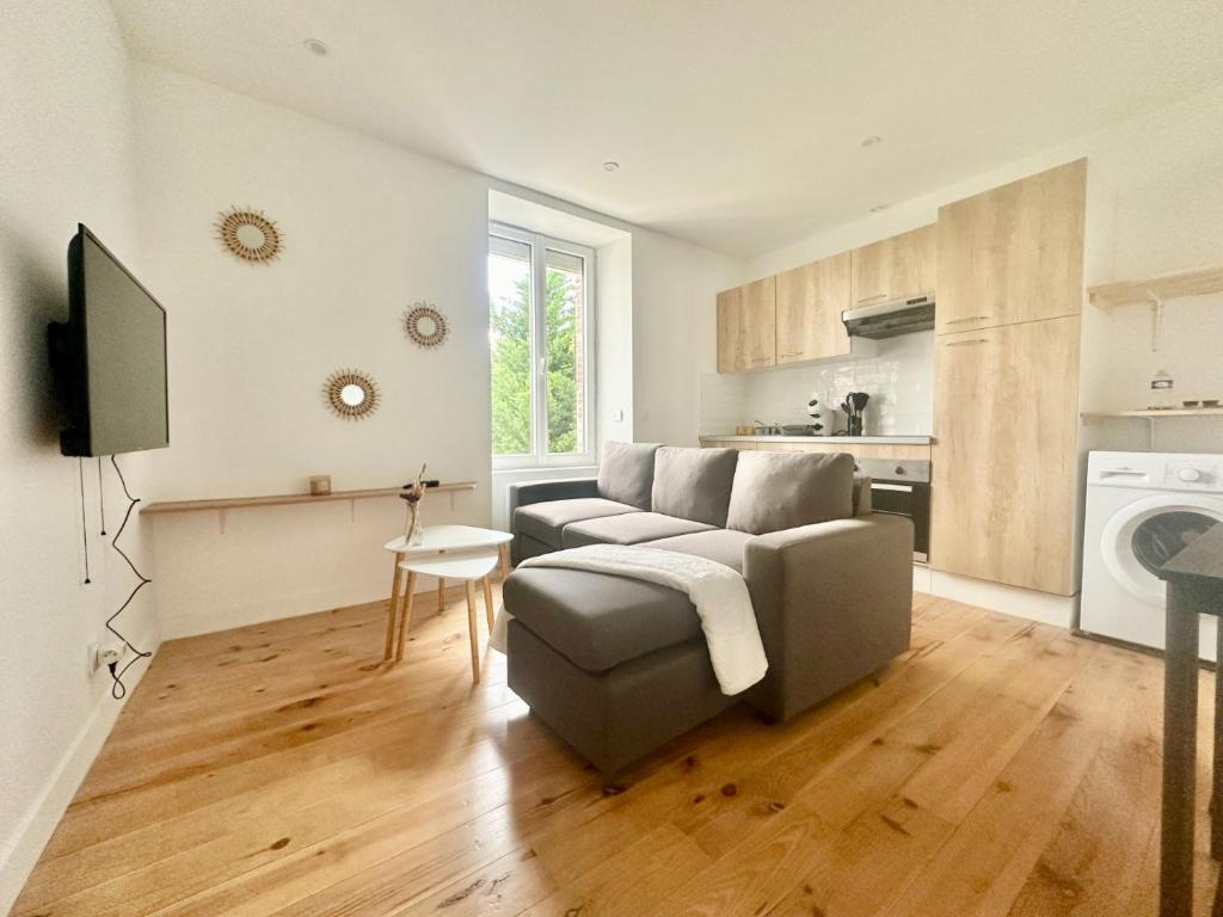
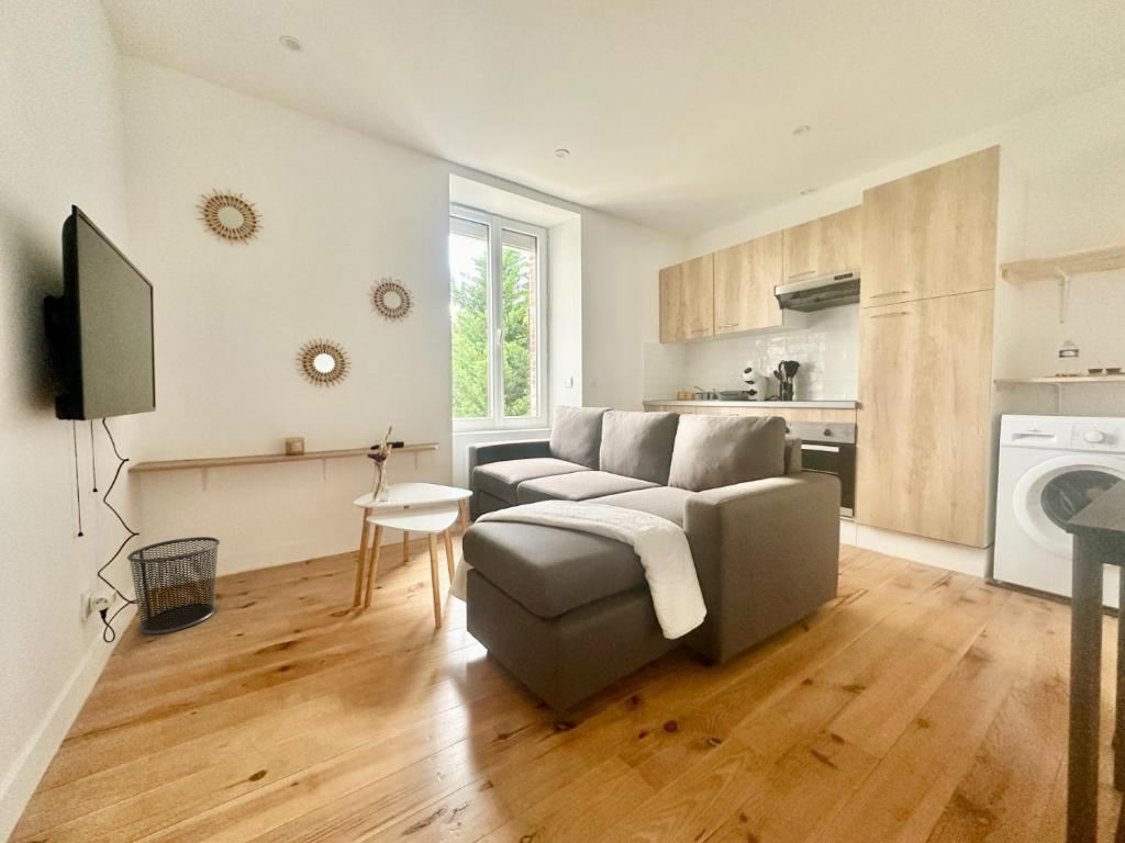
+ waste bin [126,536,221,636]
